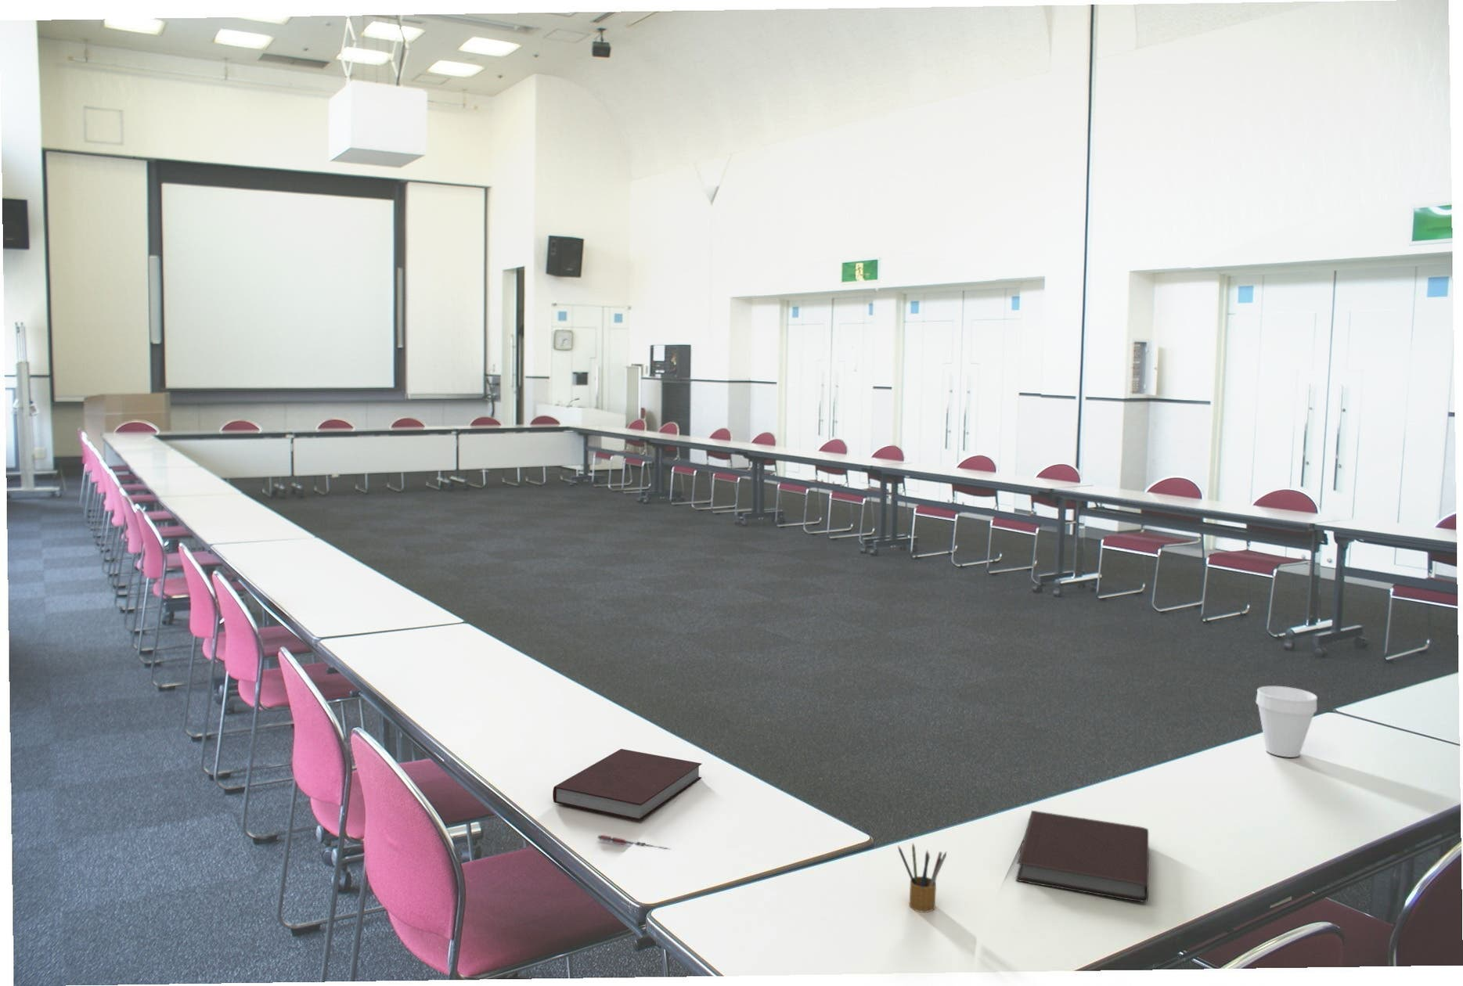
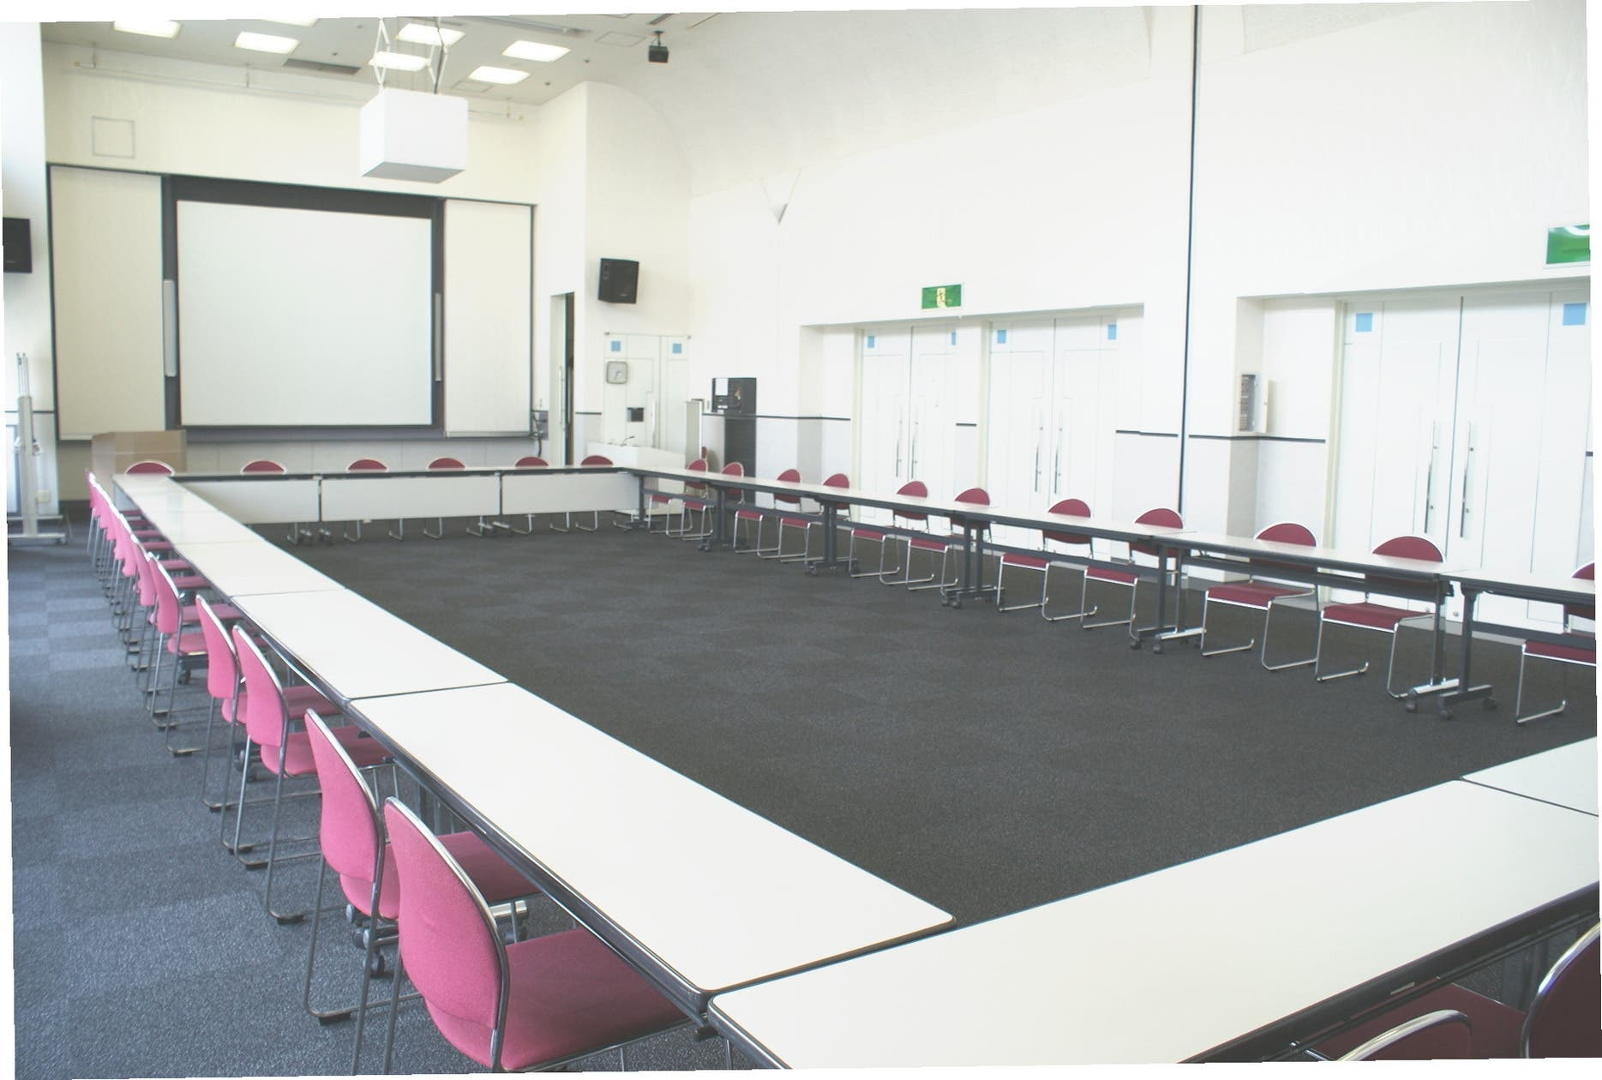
- notebook [1015,810,1149,903]
- pencil box [897,842,947,913]
- pen [597,834,672,851]
- cup [1256,686,1318,758]
- notebook [552,748,703,822]
